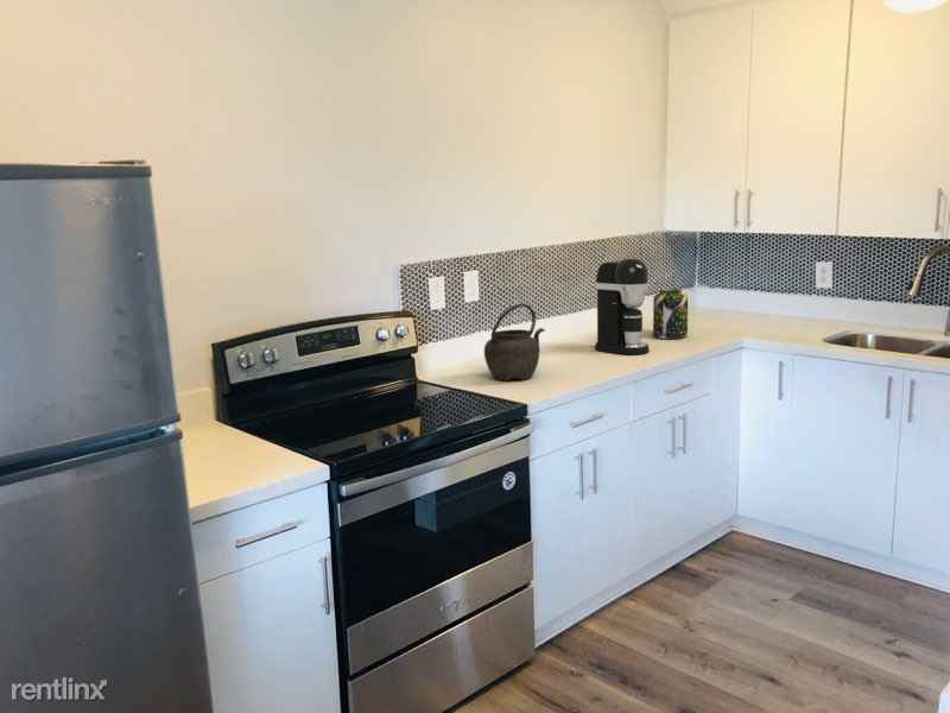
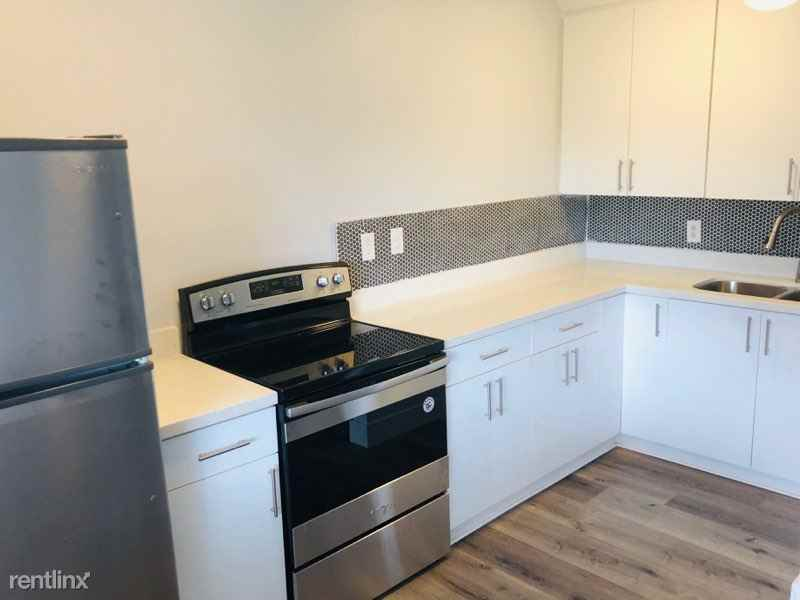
- kettle [483,302,546,381]
- jar [652,288,689,340]
- coffee maker [594,257,651,355]
